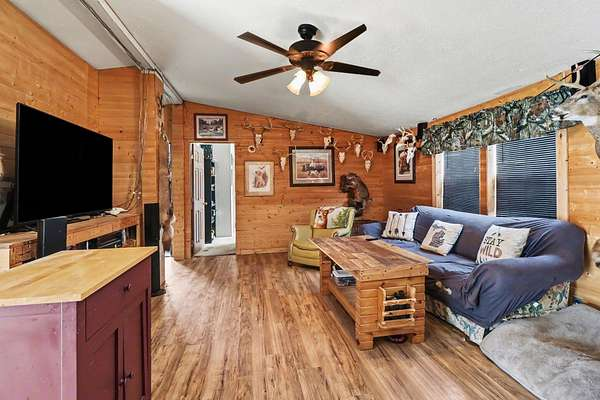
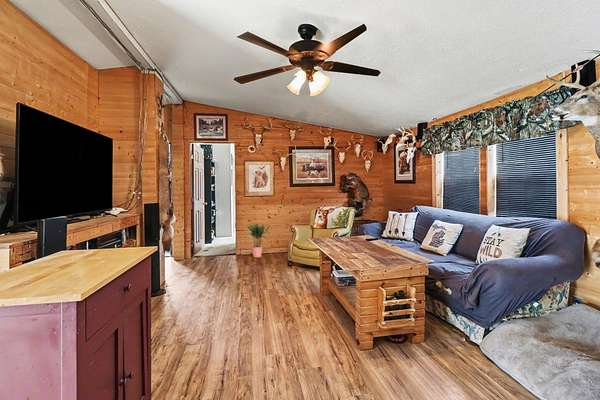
+ potted plant [246,222,270,258]
